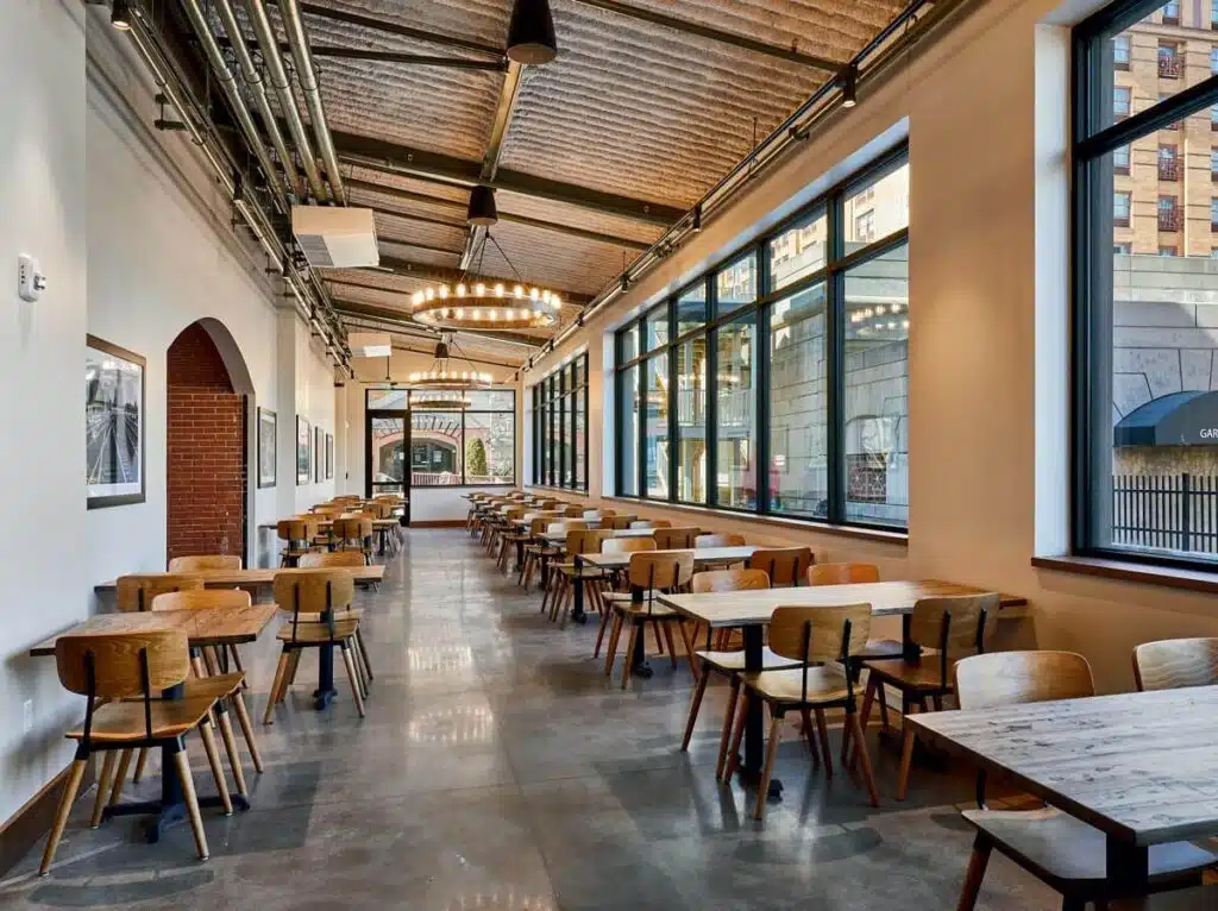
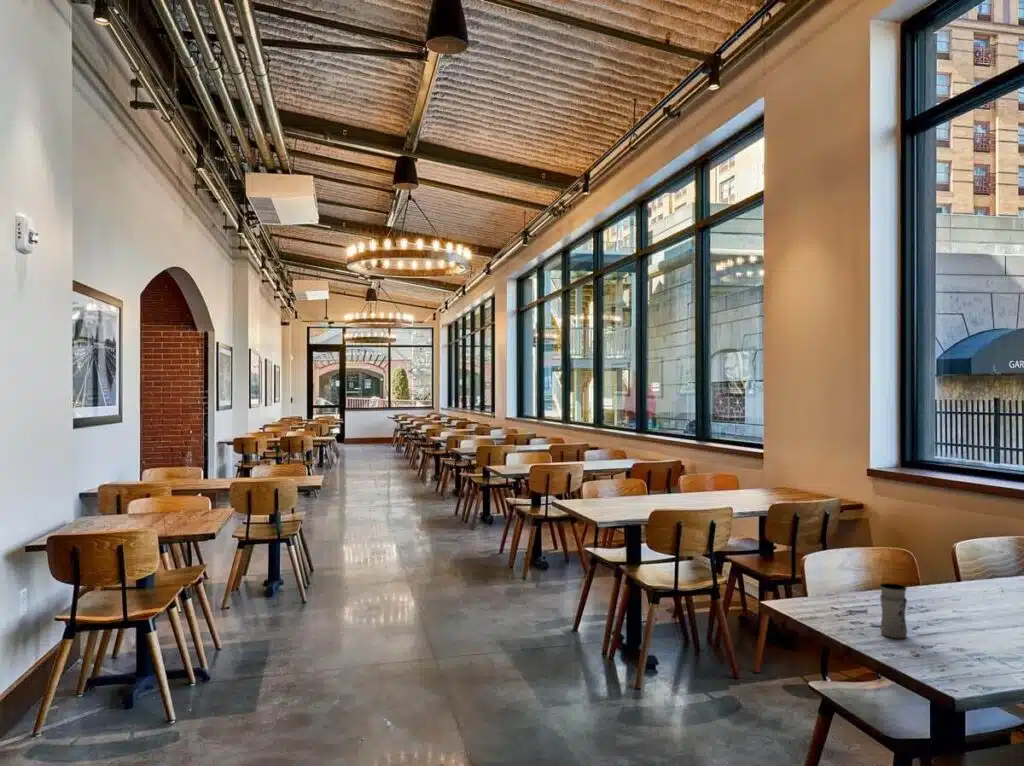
+ jar [879,582,908,639]
